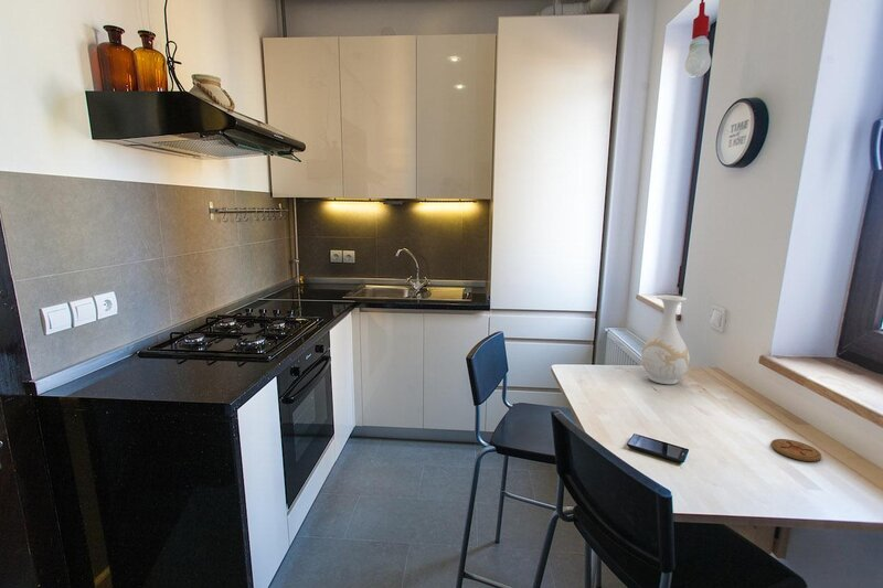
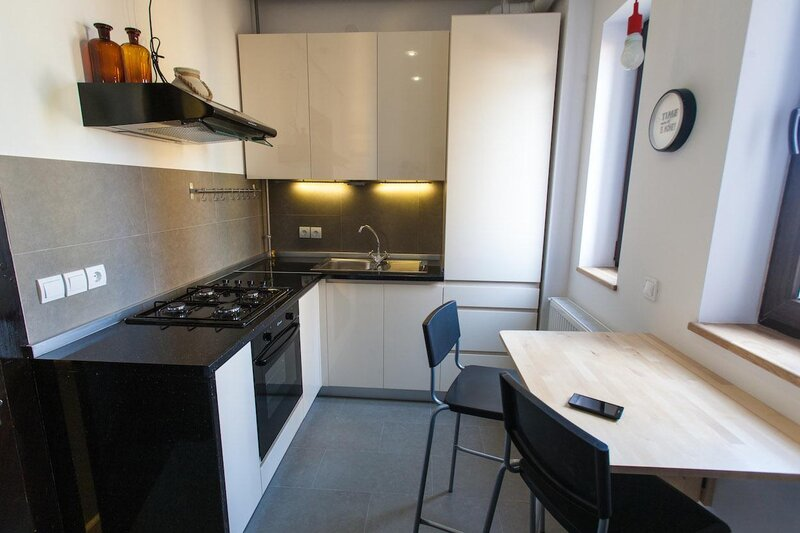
- coaster [770,438,822,462]
- vase [640,293,691,385]
